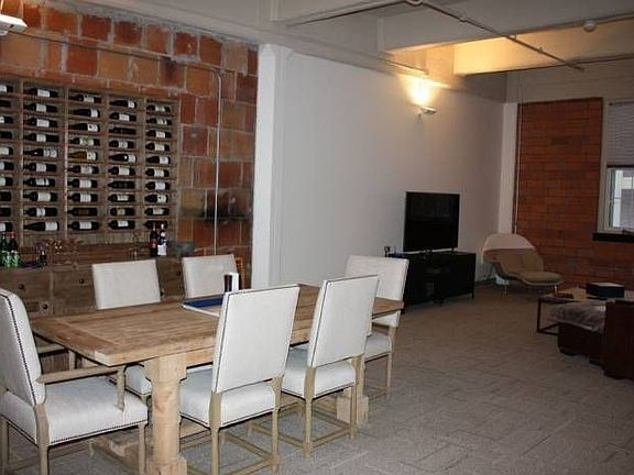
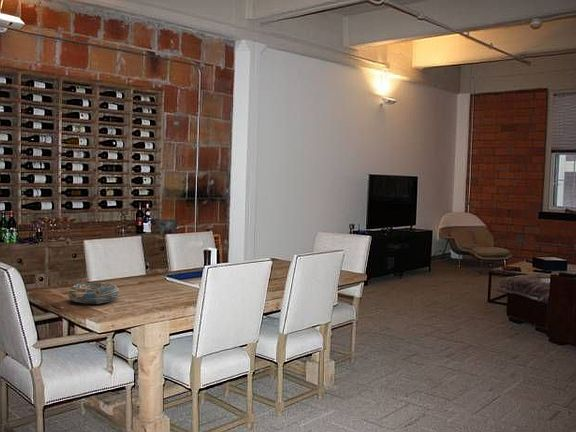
+ decorative bowl [67,281,119,305]
